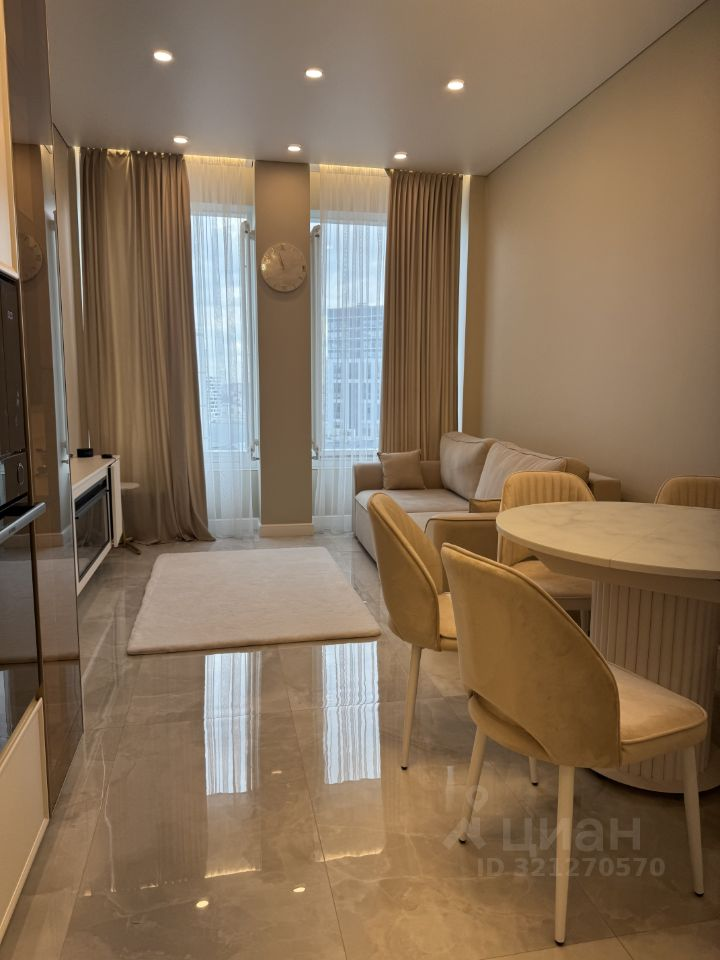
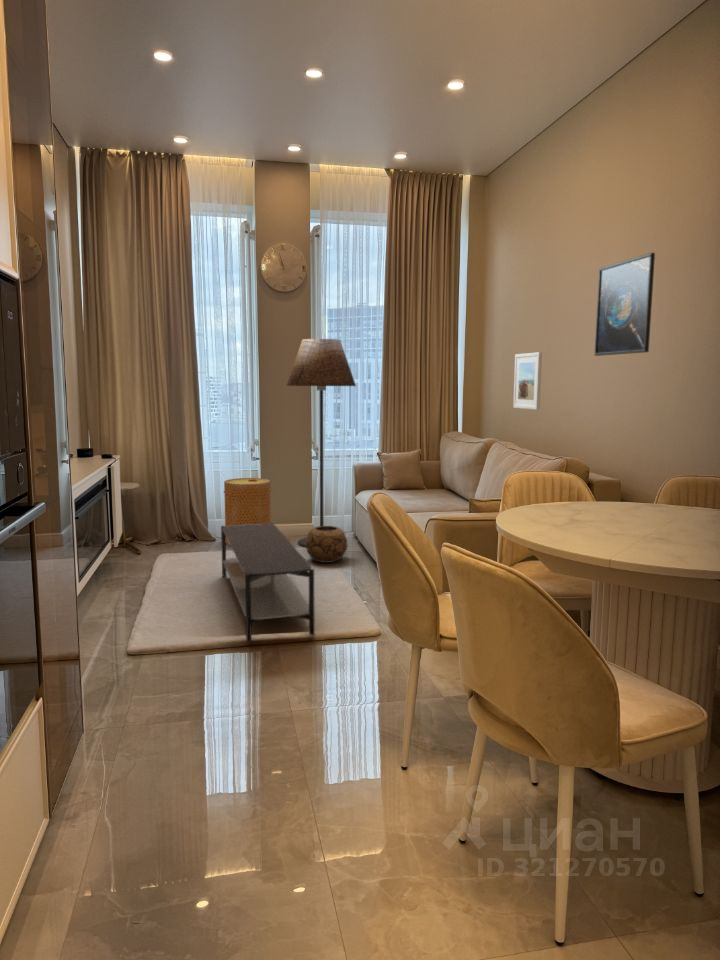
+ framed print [594,252,656,357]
+ coffee table [220,522,316,643]
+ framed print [512,351,543,411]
+ decorative bowl [305,525,348,564]
+ floor lamp [286,338,357,548]
+ basket [223,477,272,547]
